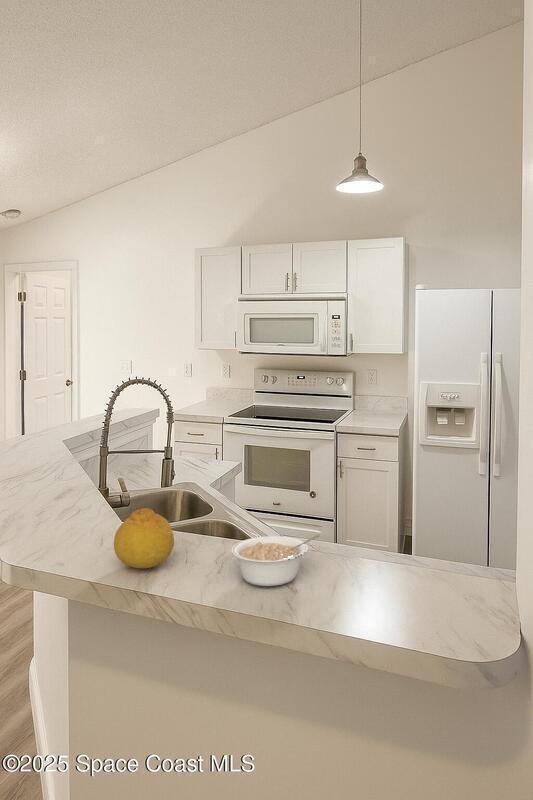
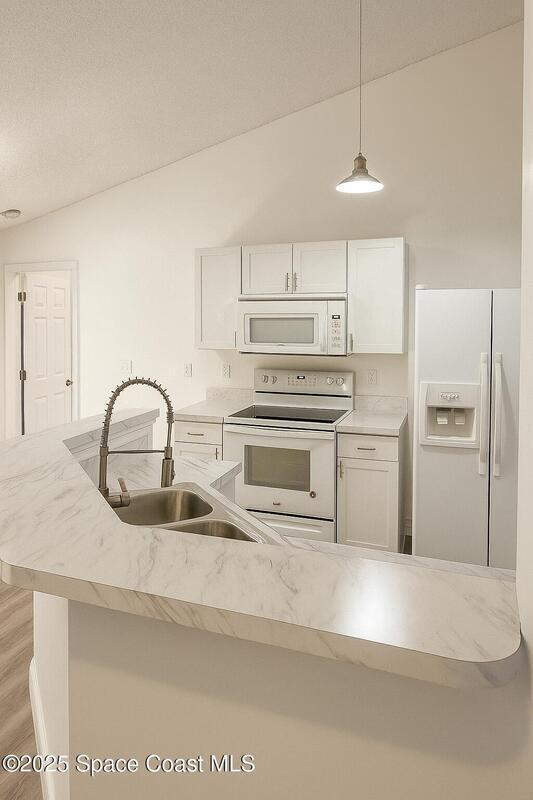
- legume [230,534,321,587]
- fruit [113,507,175,570]
